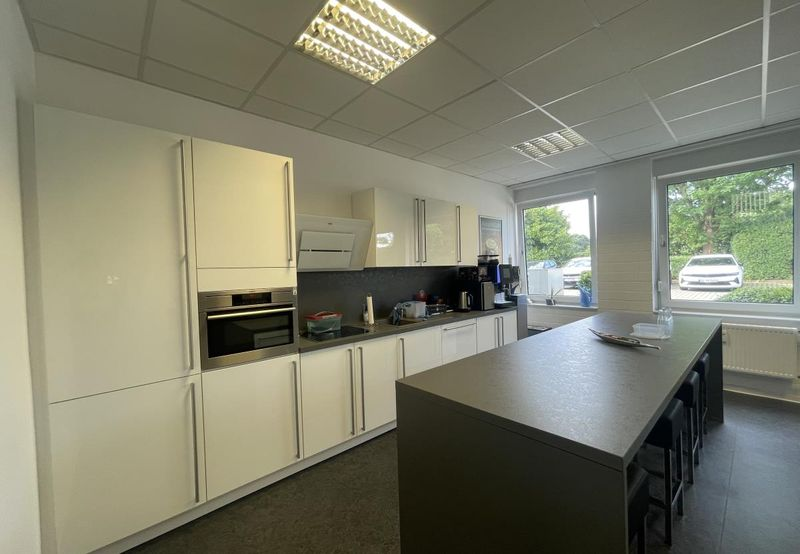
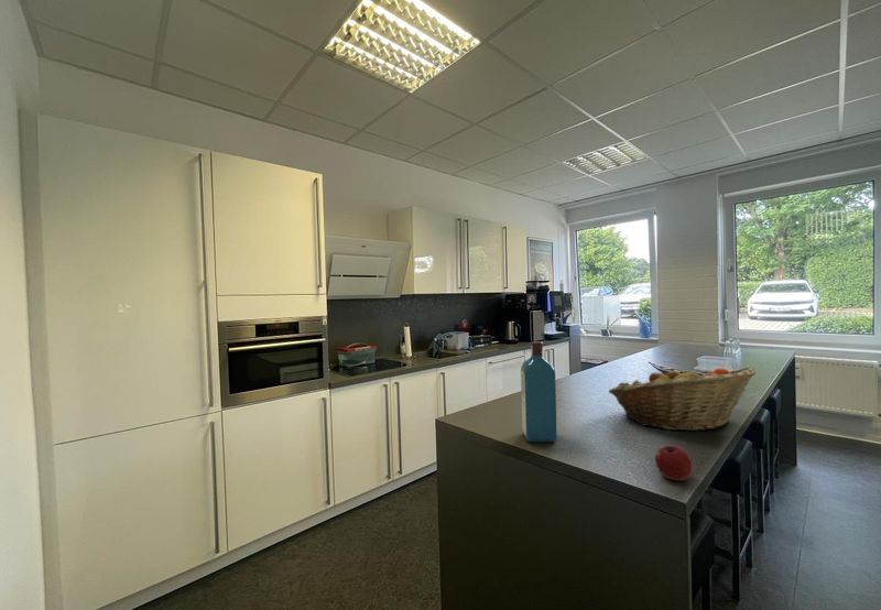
+ liquor [520,340,558,444]
+ apple [654,444,694,482]
+ fruit basket [608,367,758,432]
